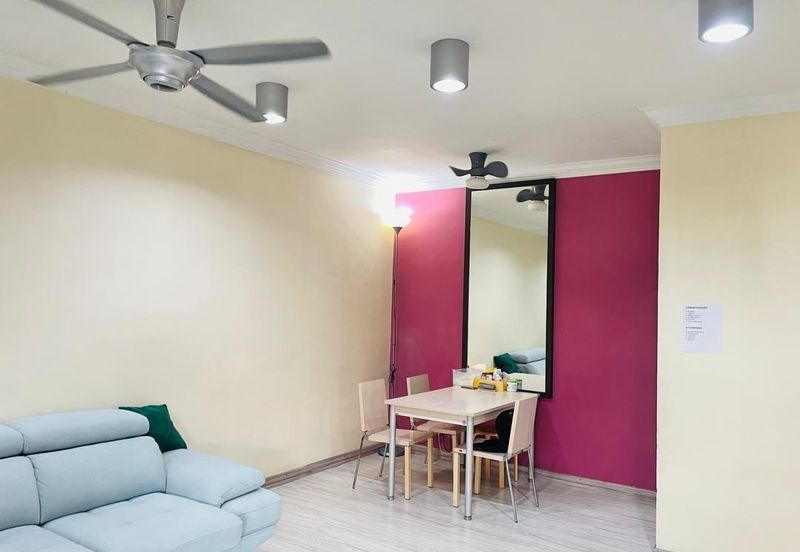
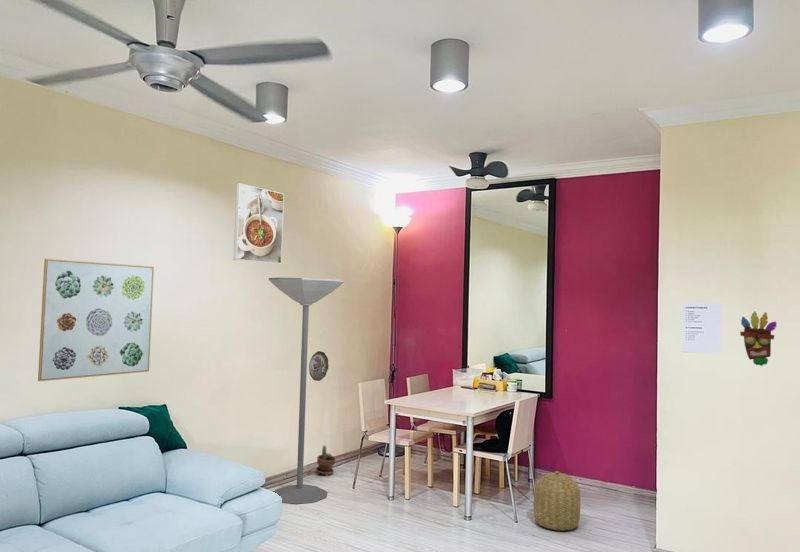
+ potted plant [315,444,337,476]
+ decorative plate [308,350,329,382]
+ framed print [233,182,285,265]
+ decorative mask [739,310,778,367]
+ wall art [37,258,155,382]
+ floor lamp [268,277,344,505]
+ basket [533,470,581,532]
